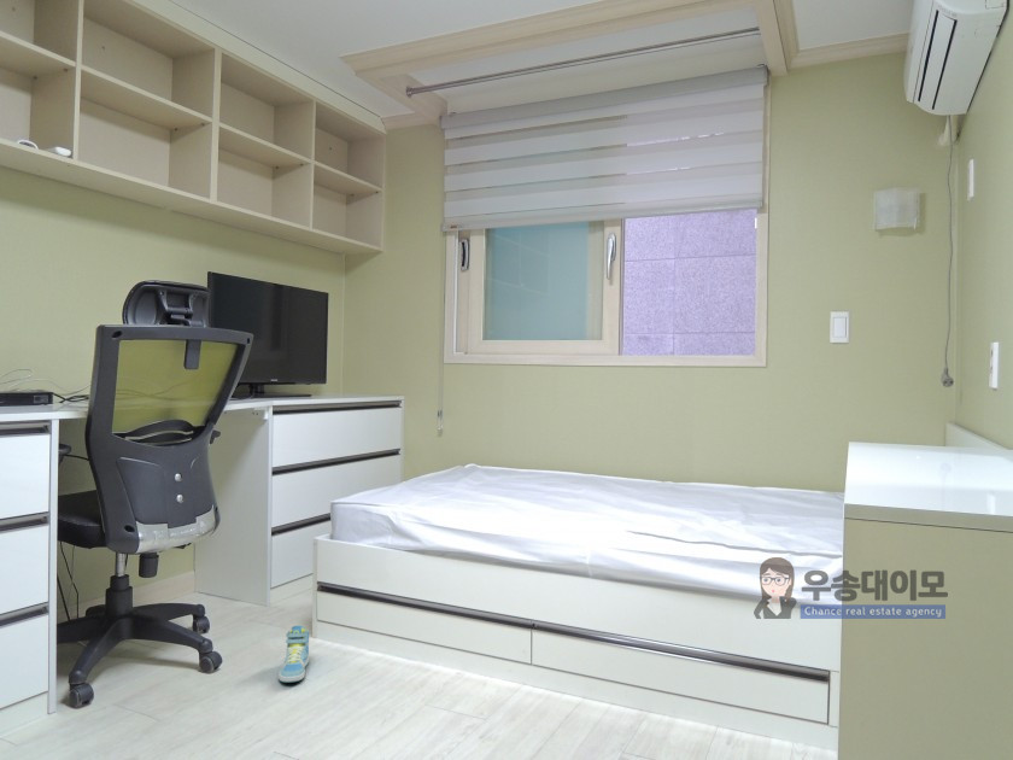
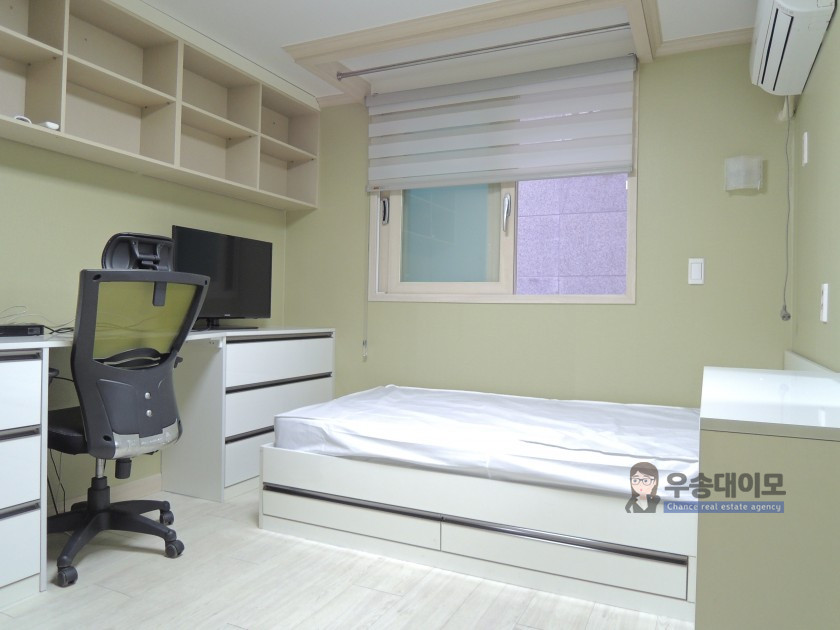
- sneaker [277,625,311,684]
